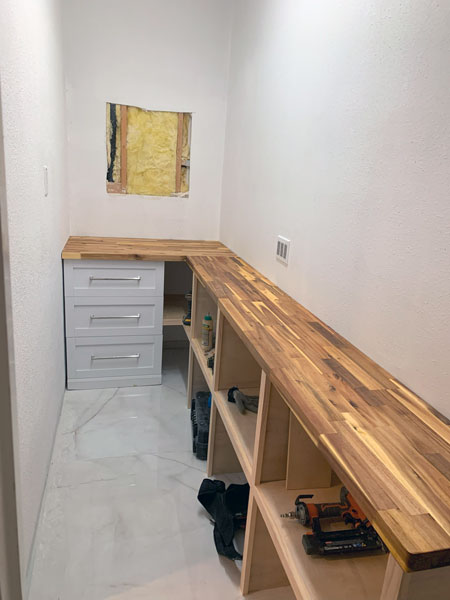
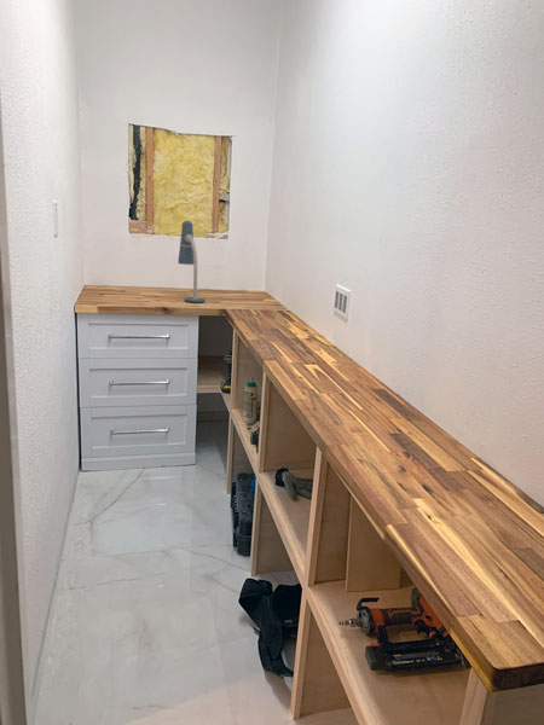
+ desk lamp [176,220,206,303]
